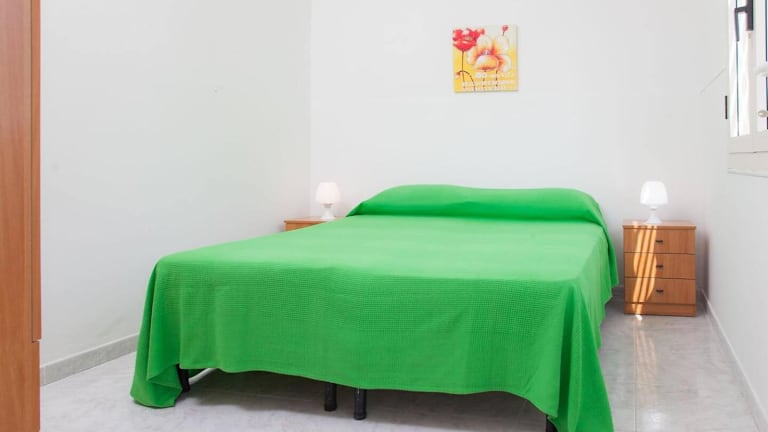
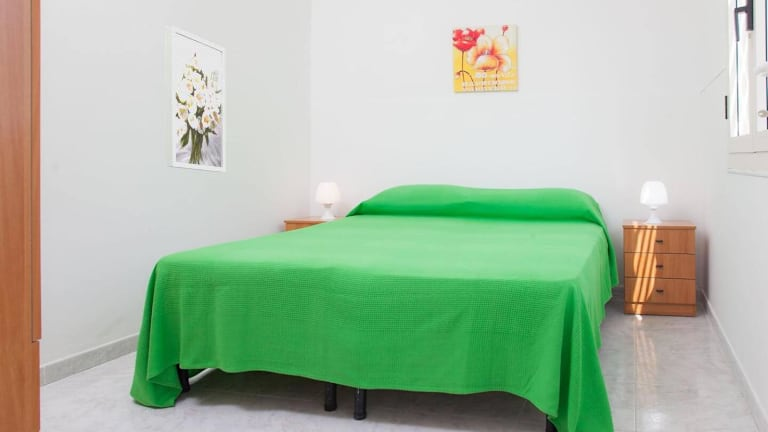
+ wall art [165,25,226,173]
